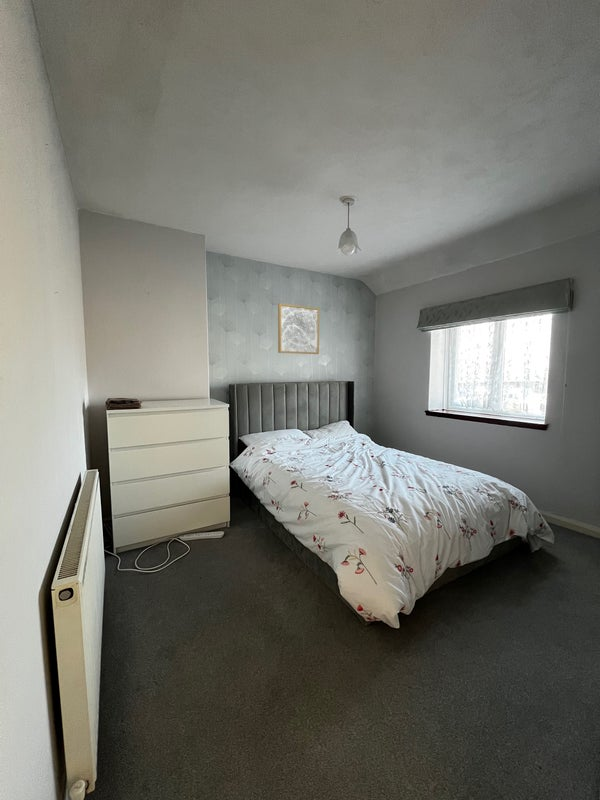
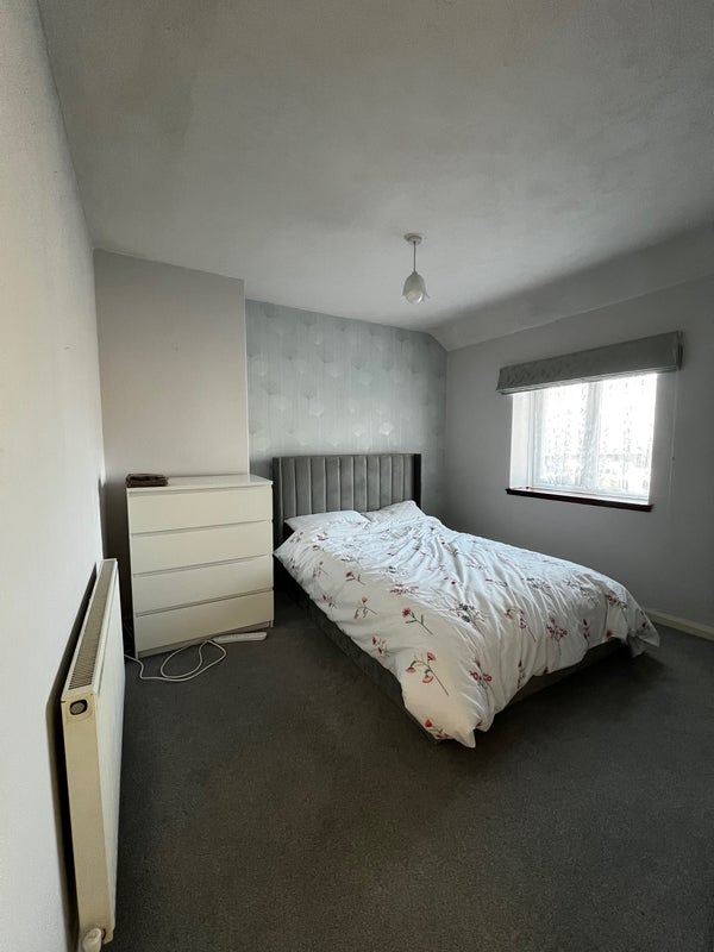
- wall art [277,302,320,355]
